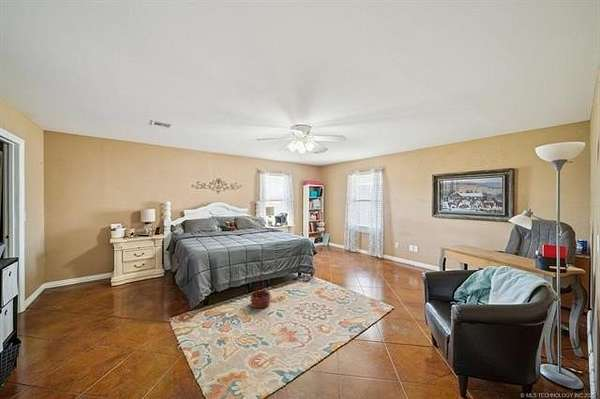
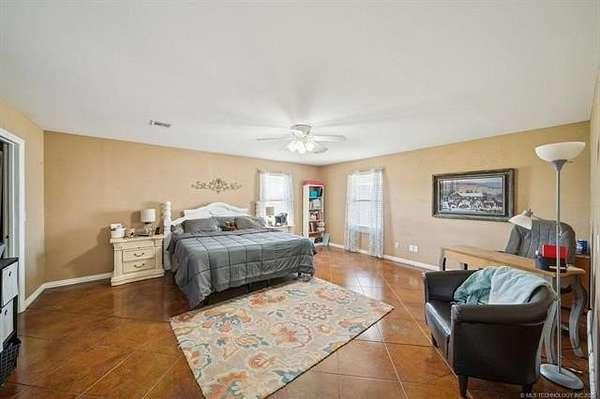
- basket [249,276,272,309]
